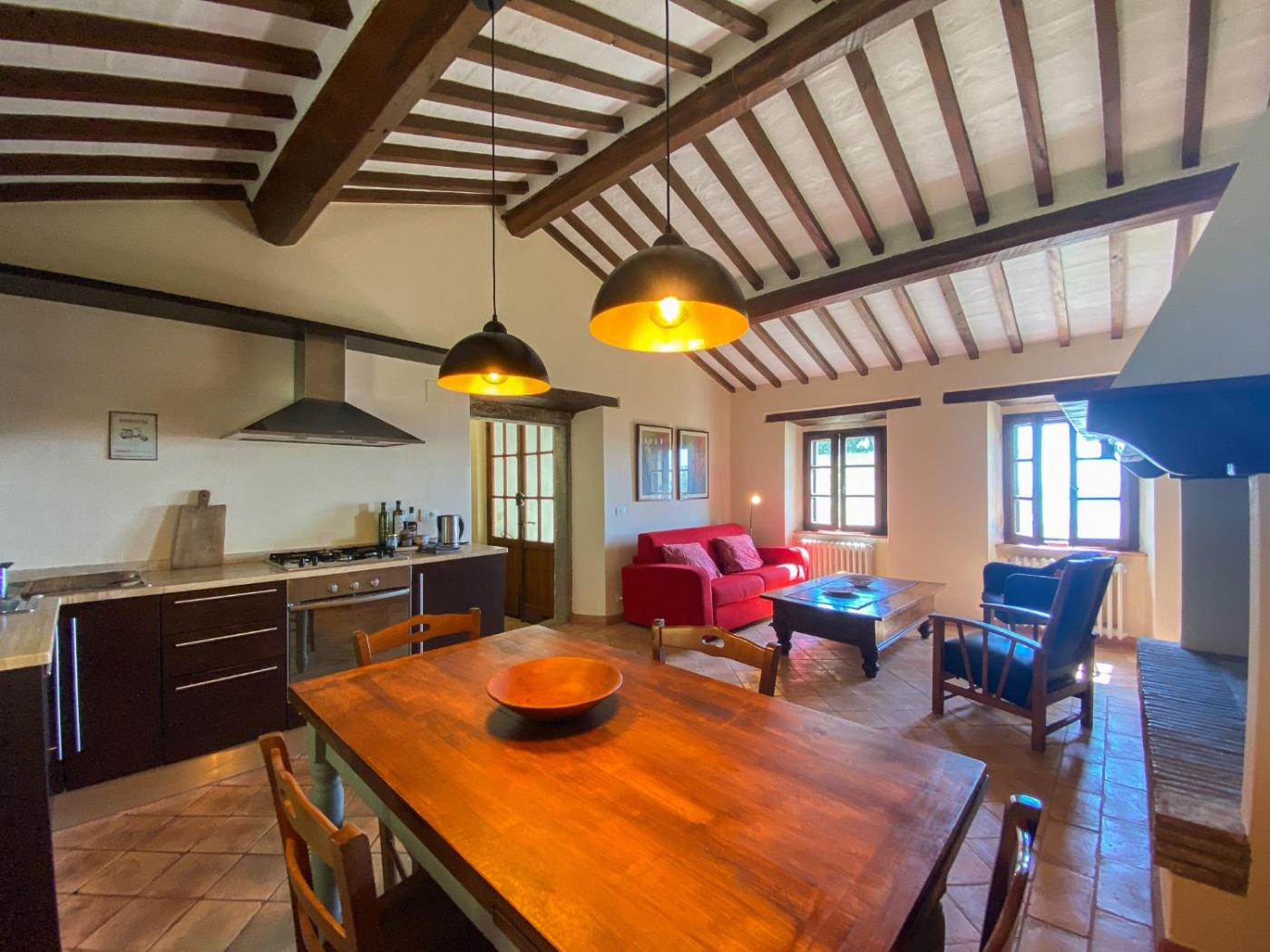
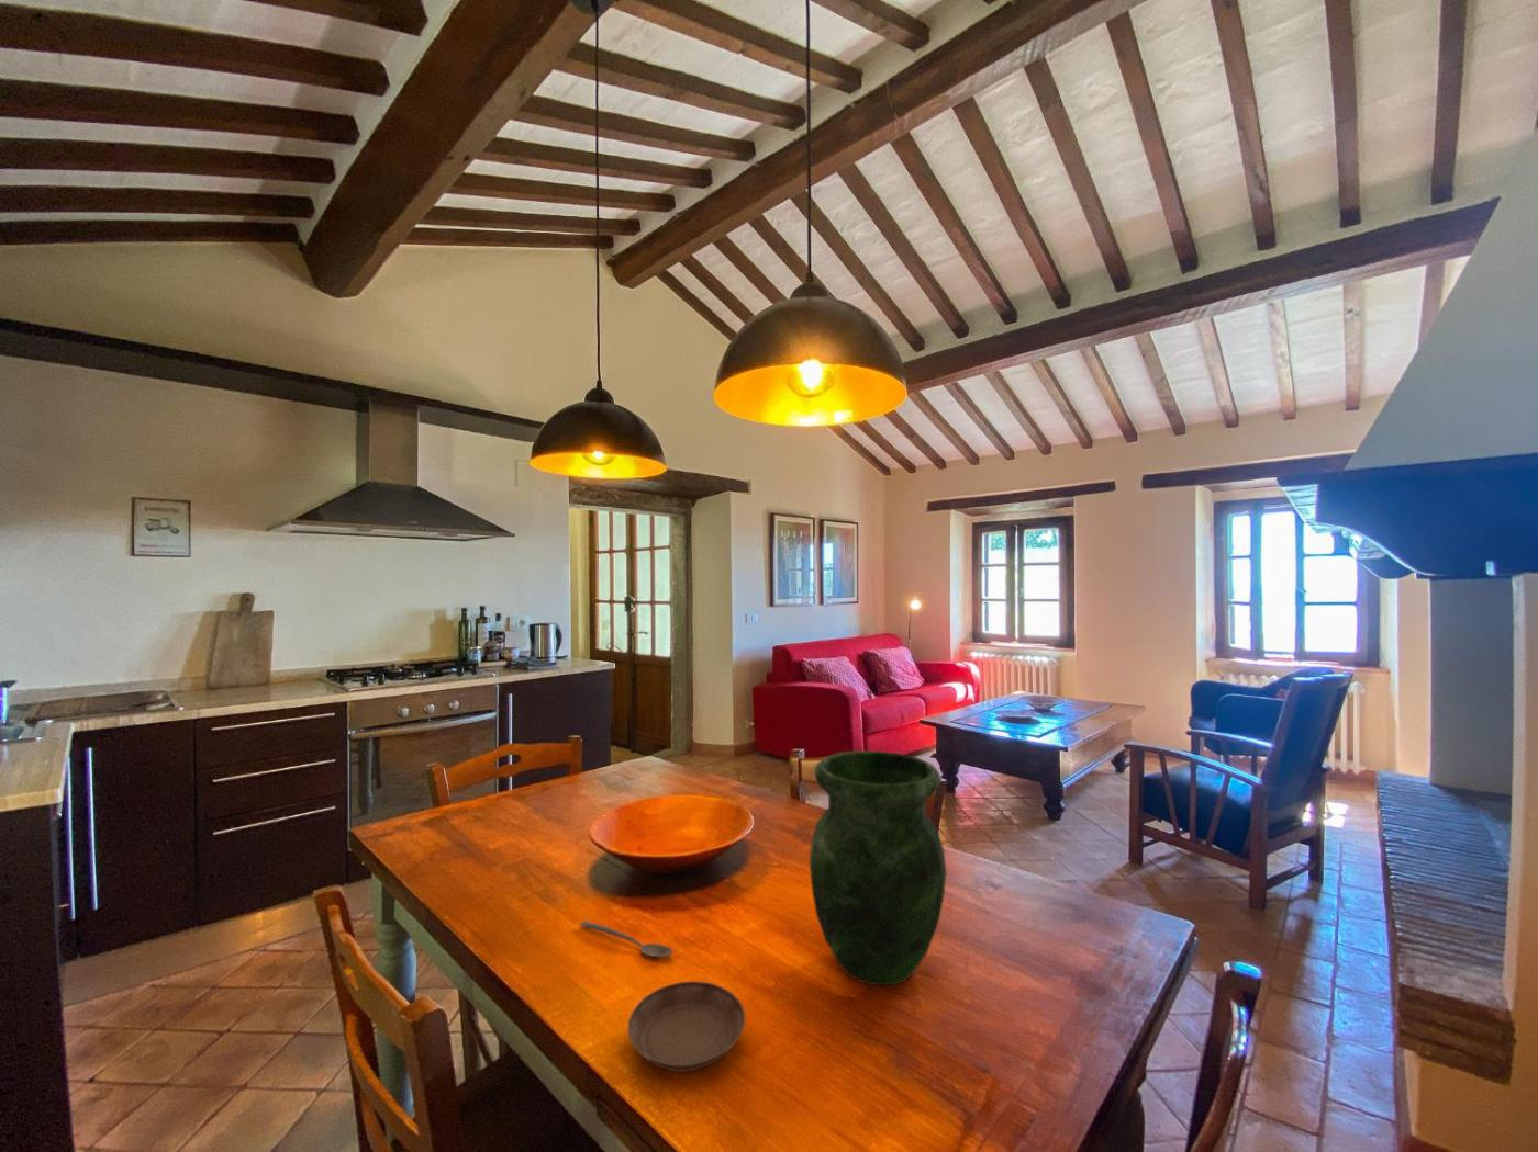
+ spoon [579,920,675,958]
+ saucer [627,980,746,1073]
+ vase [809,749,948,986]
